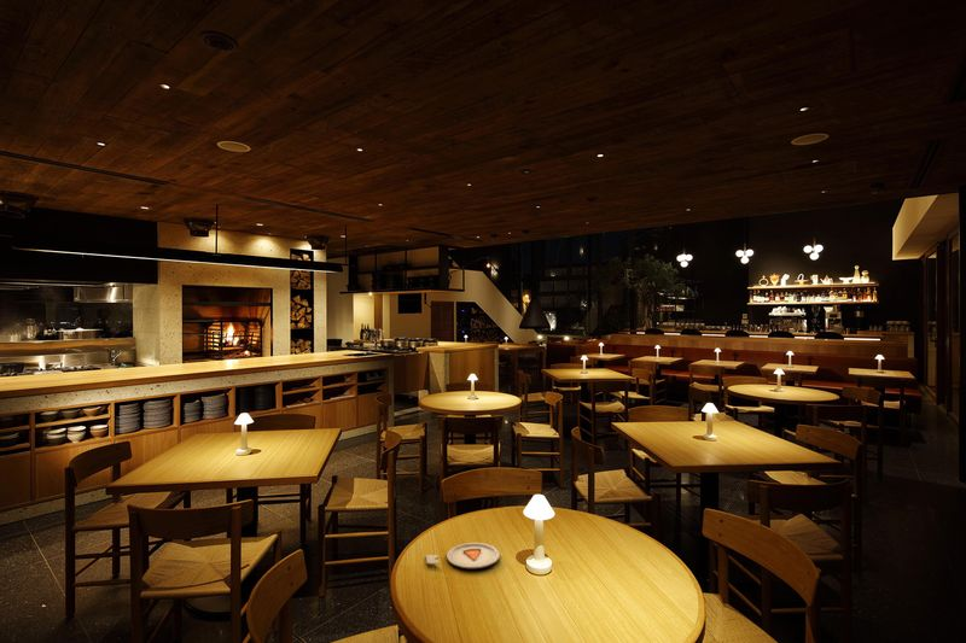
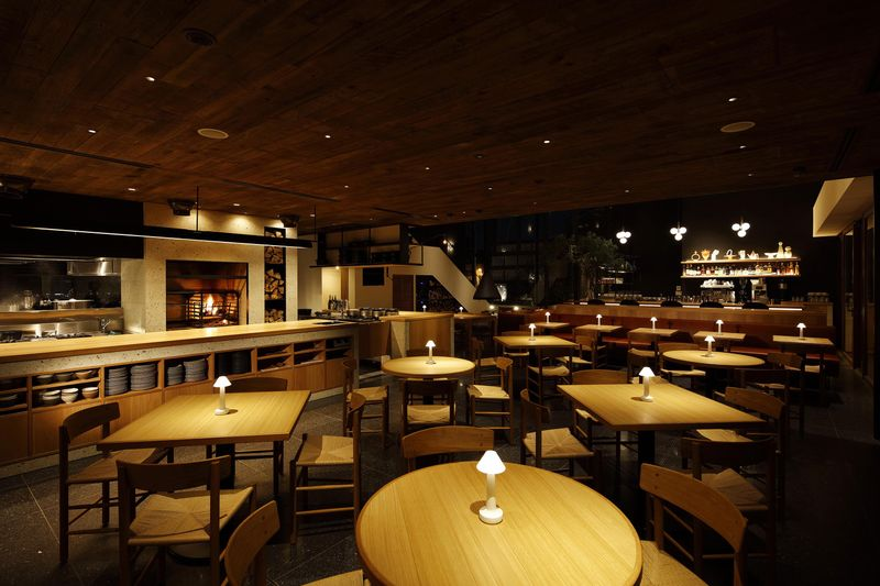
- dinner plate [425,542,501,569]
